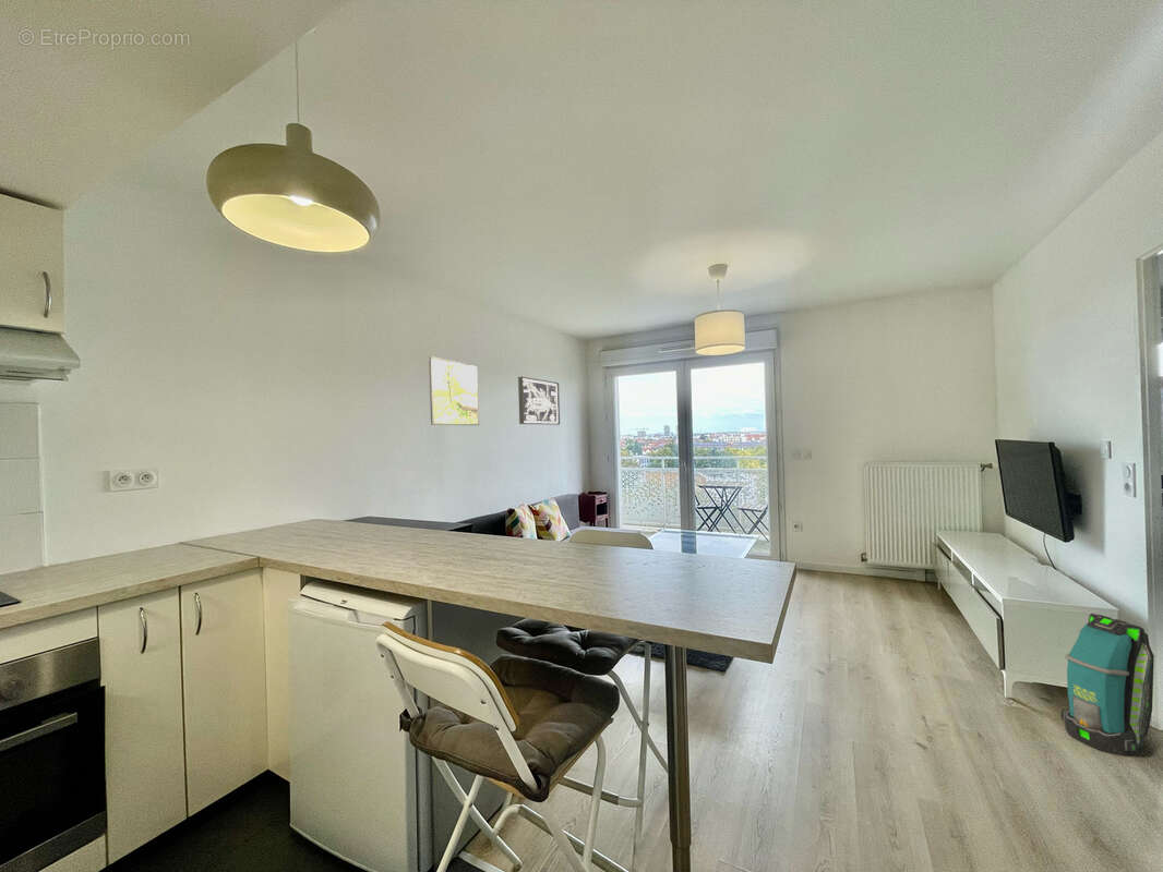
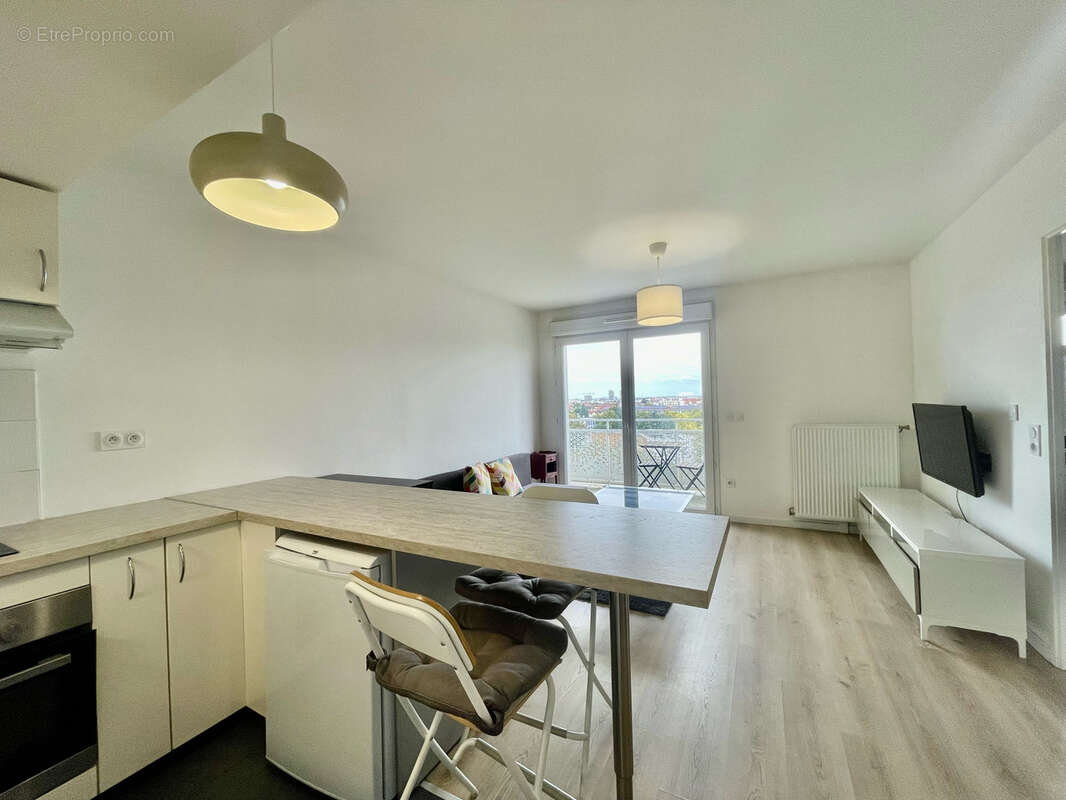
- wall art [517,376,561,426]
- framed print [428,355,480,426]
- backpack [1059,613,1155,758]
